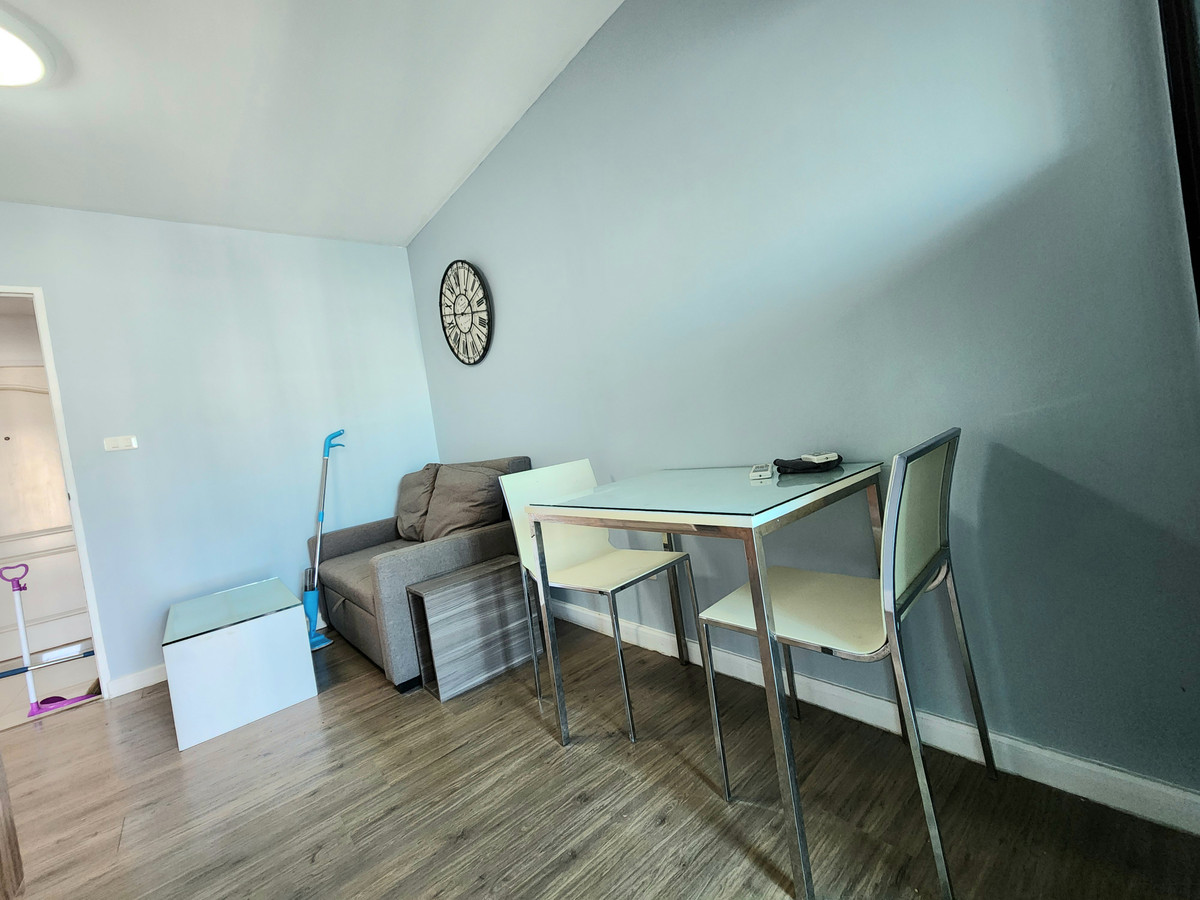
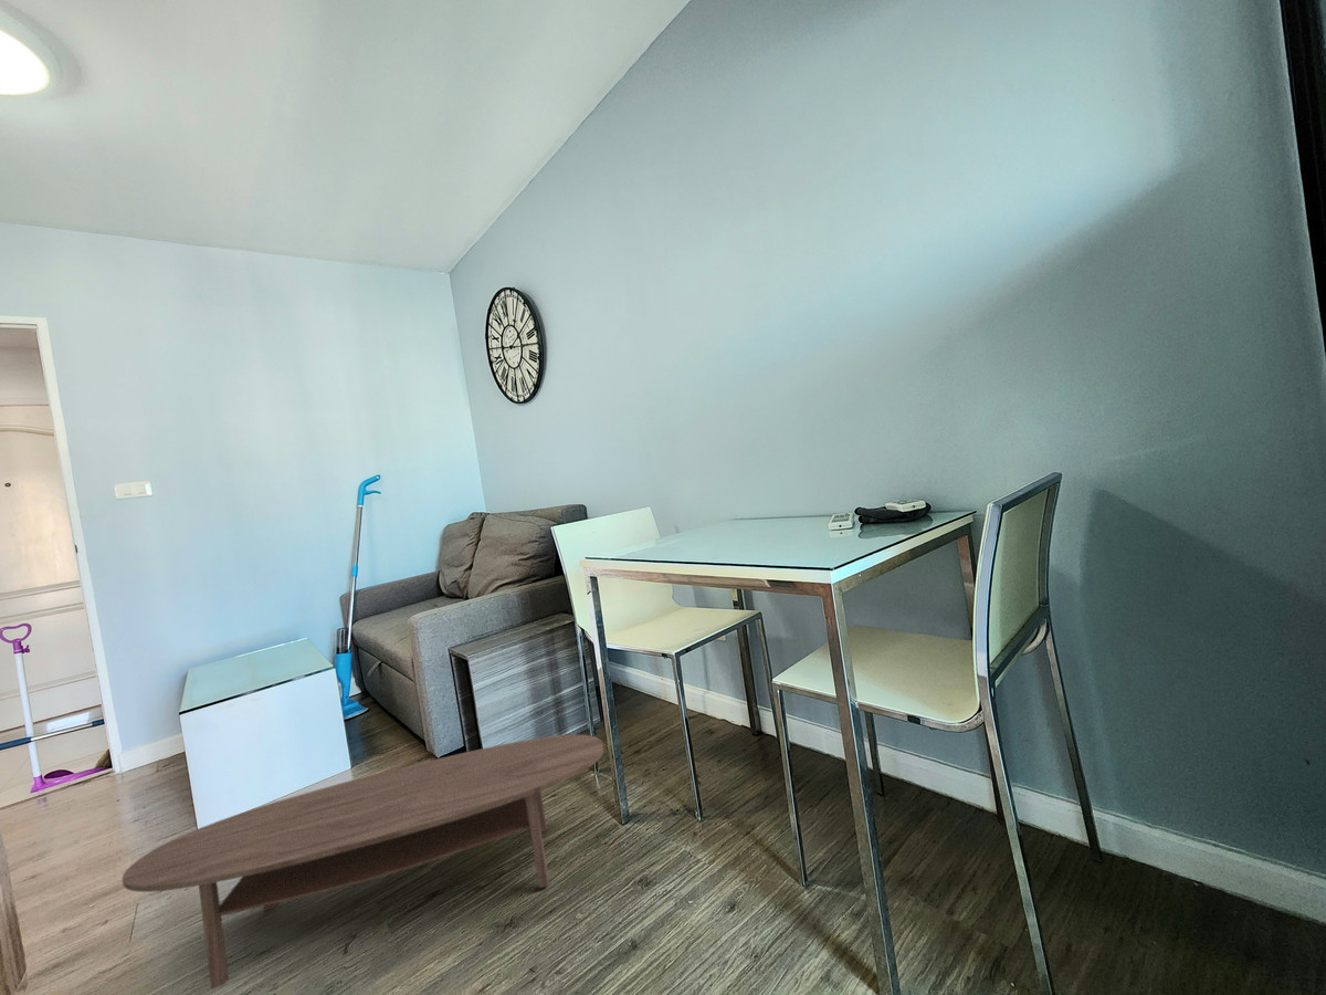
+ coffee table [122,734,604,989]
